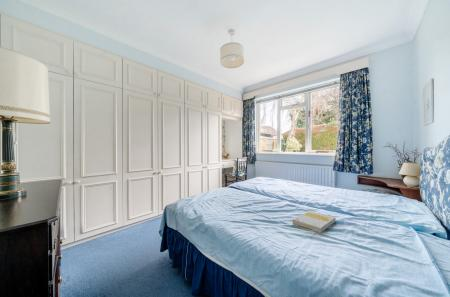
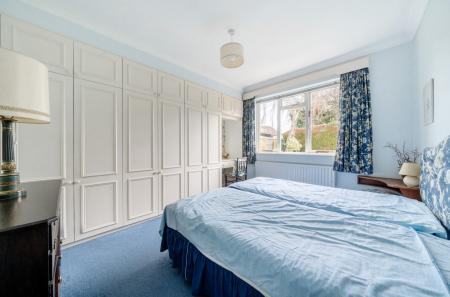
- book [292,210,337,233]
